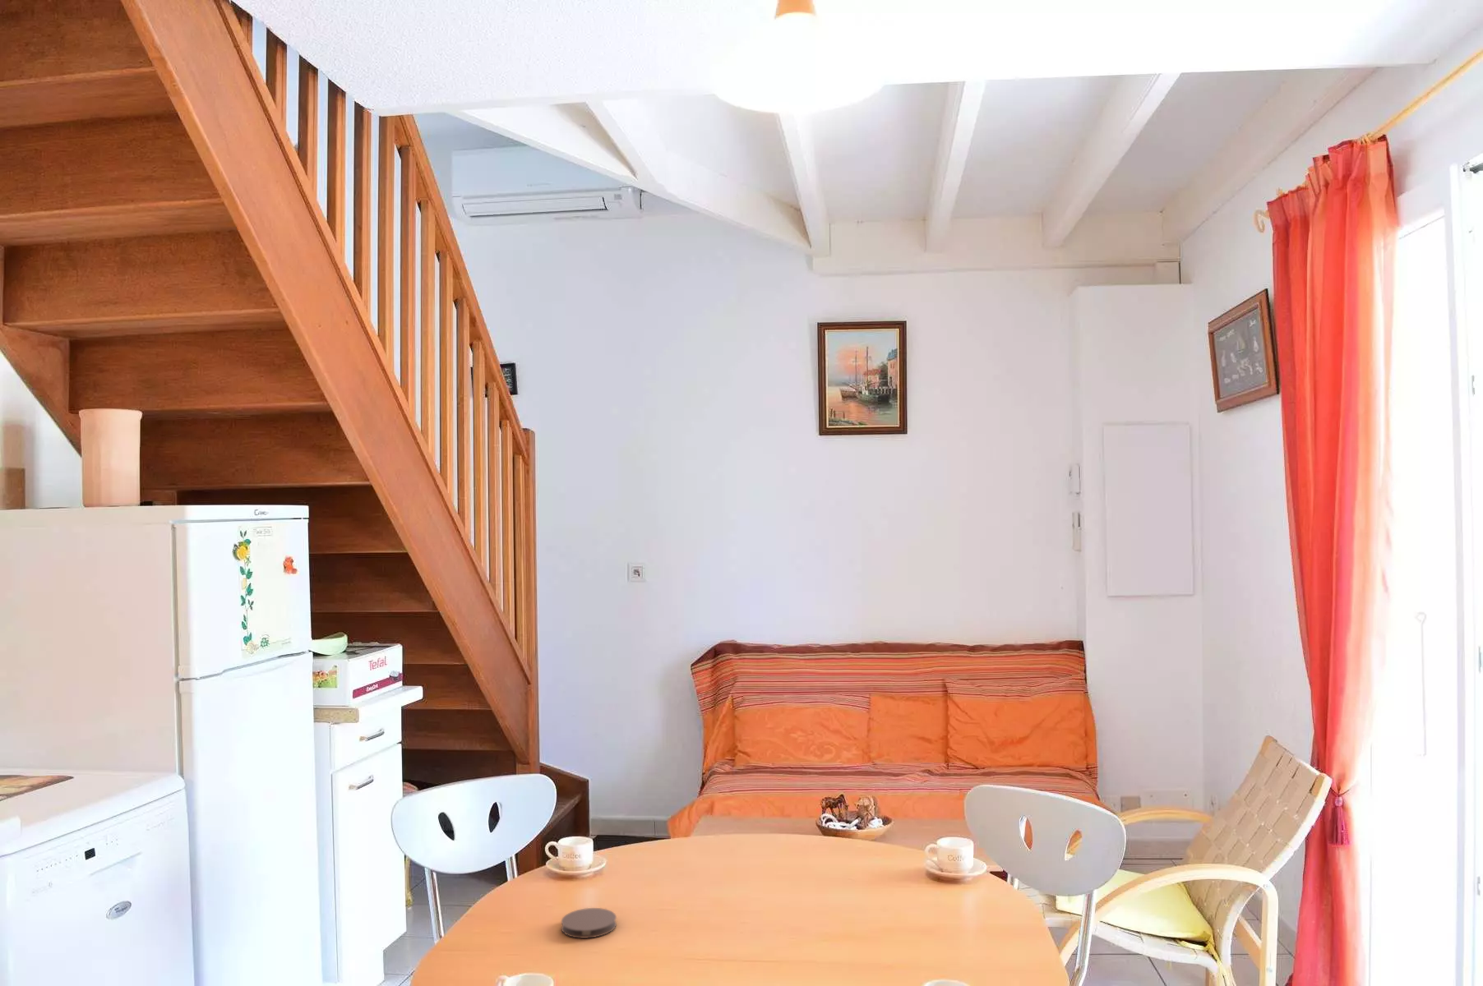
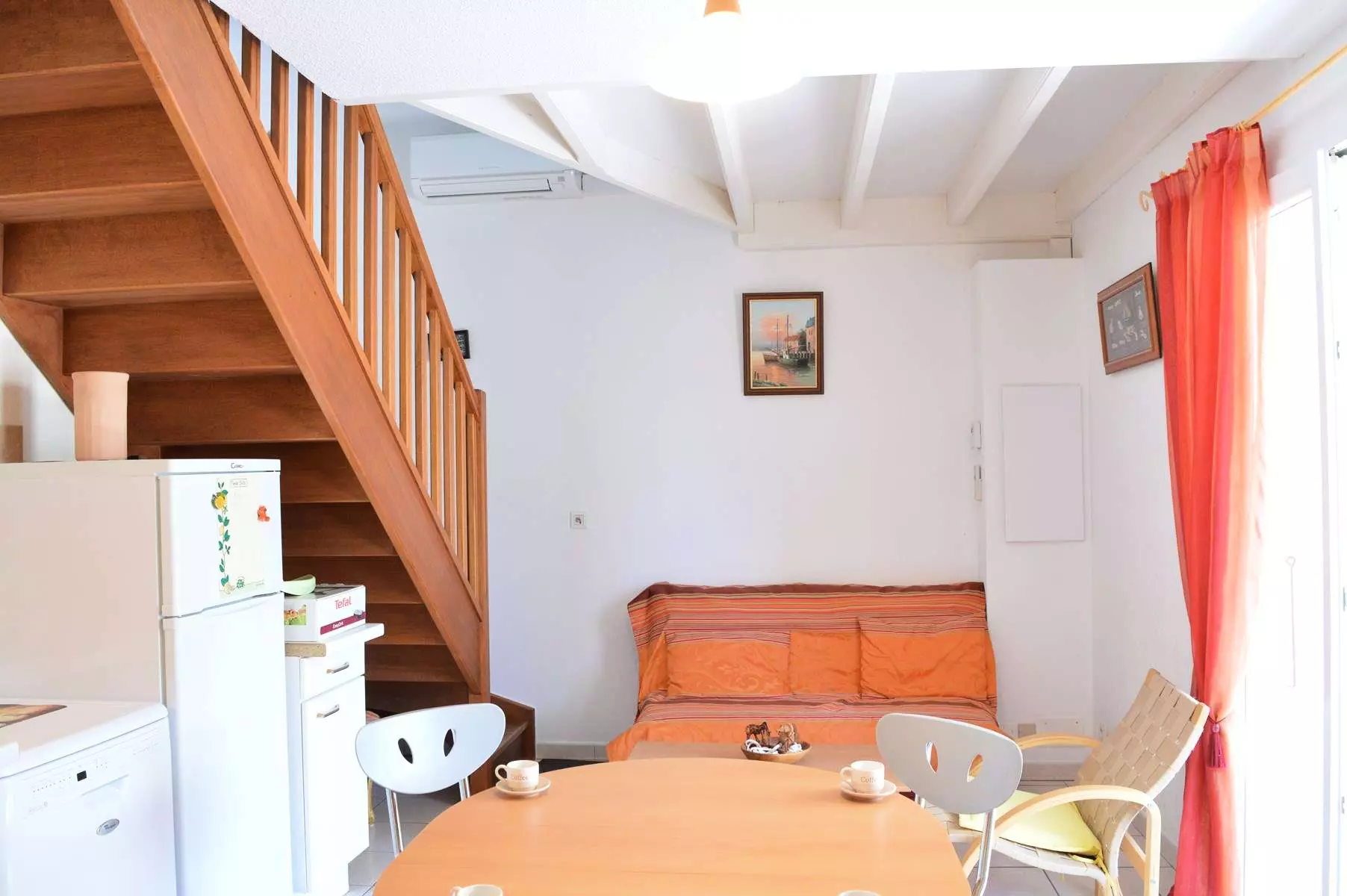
- coaster [560,907,618,939]
